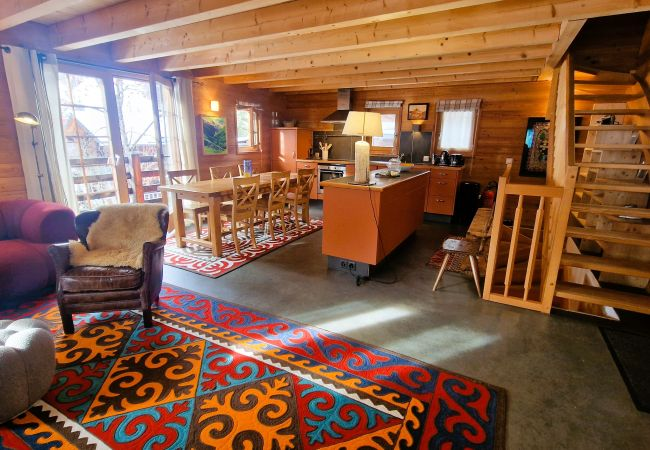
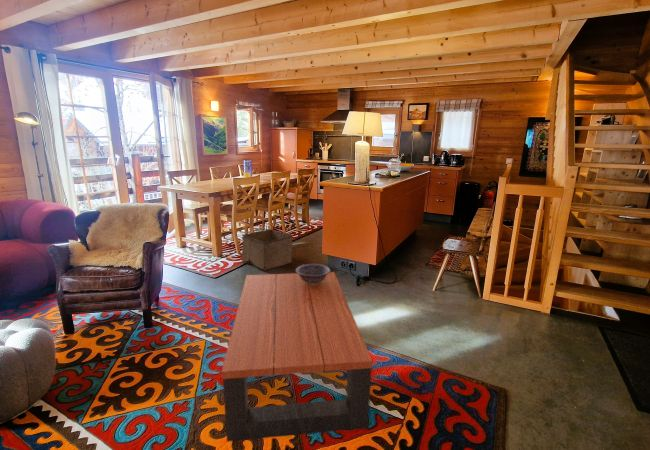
+ storage bin [241,229,294,272]
+ coffee table [221,271,373,443]
+ decorative bowl [295,263,332,285]
